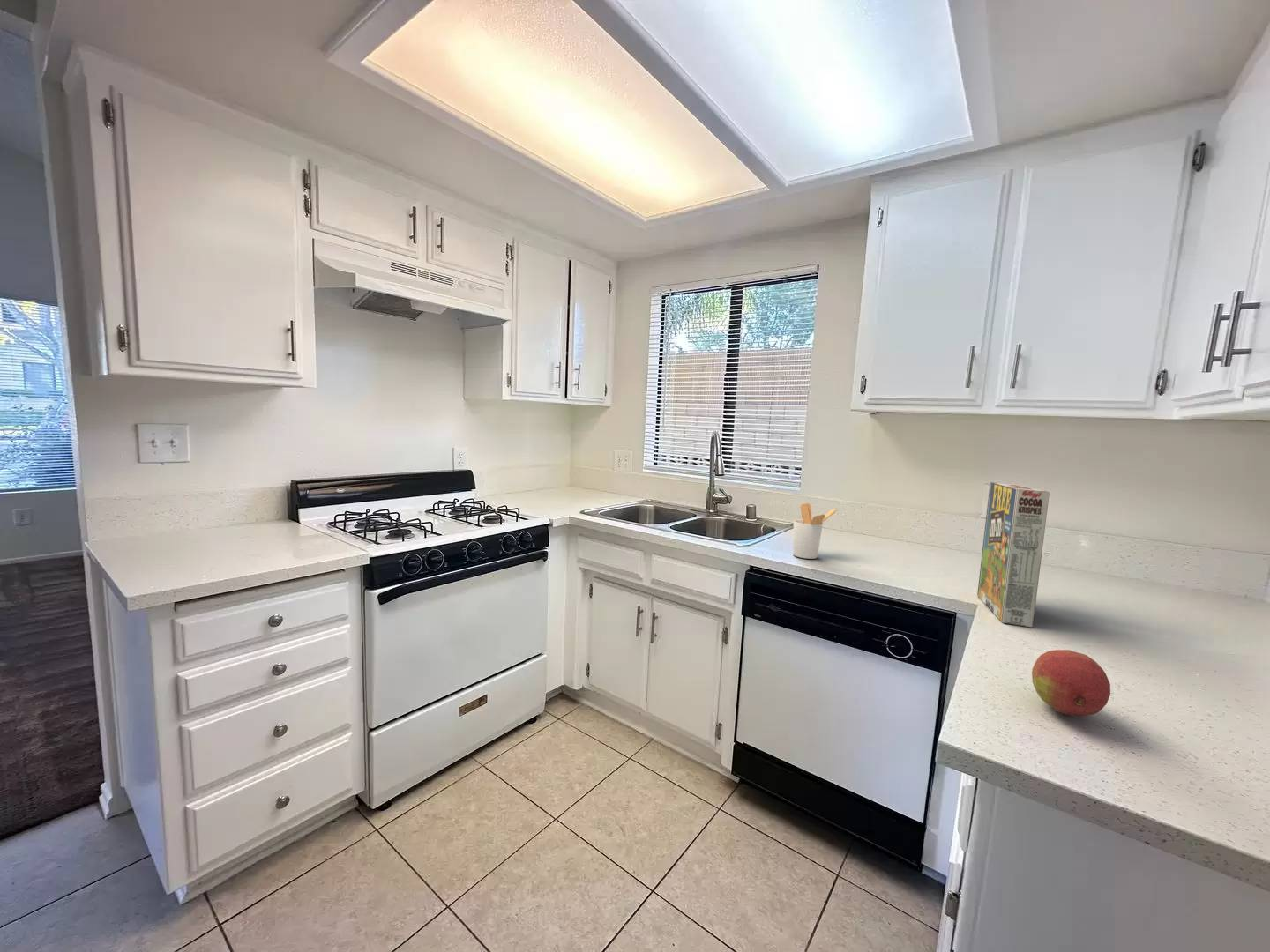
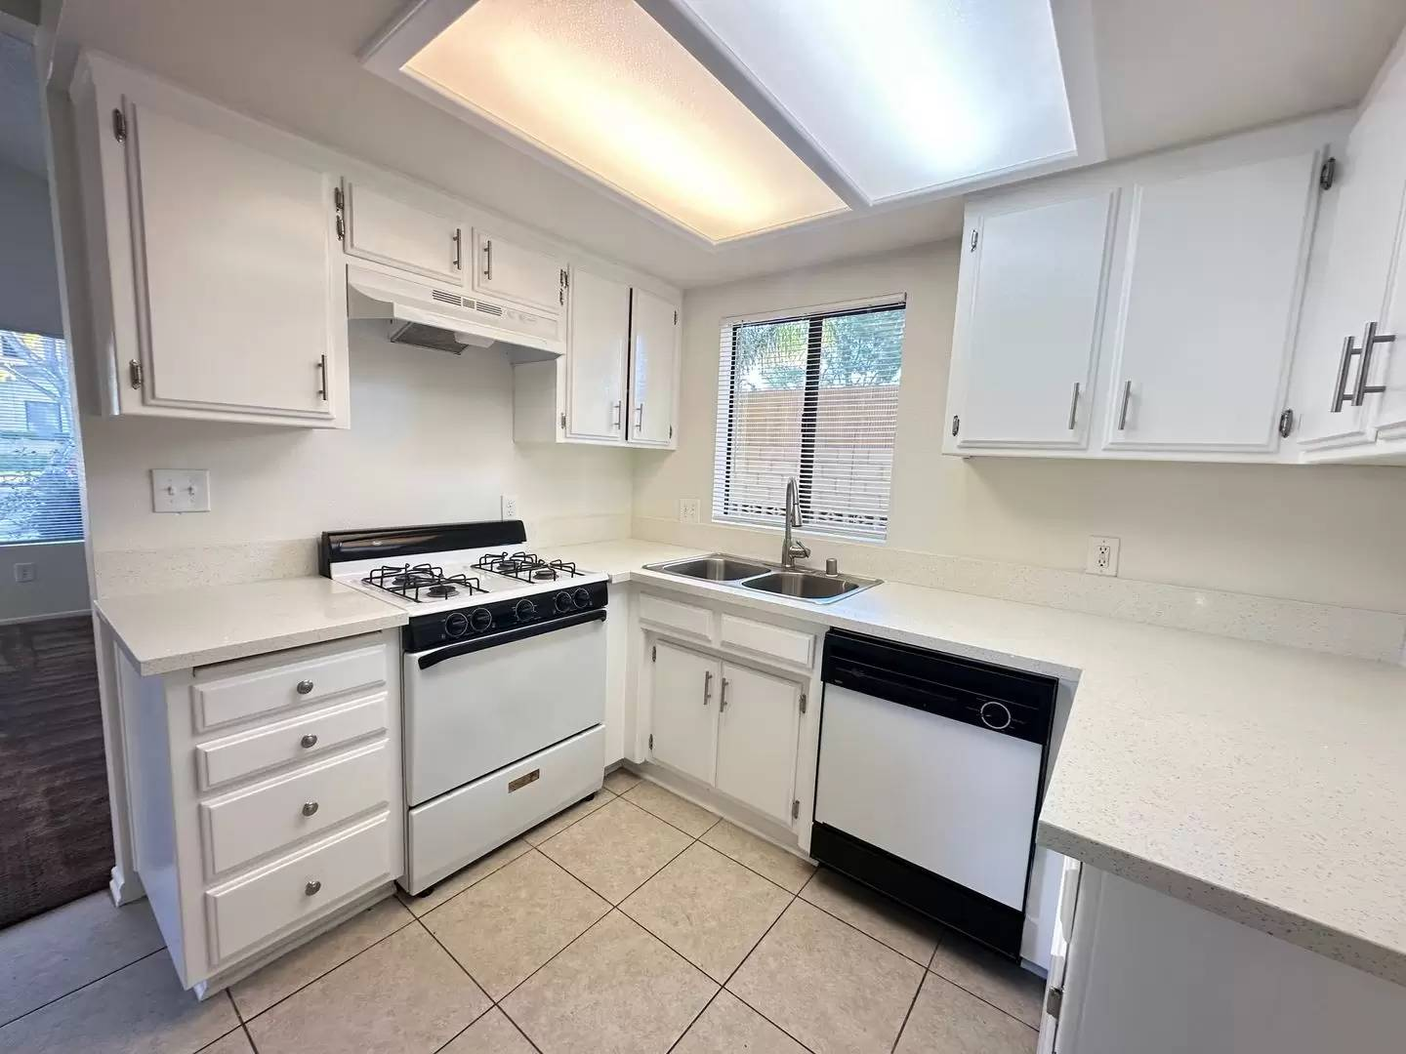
- cereal box [976,481,1050,628]
- fruit [1031,649,1111,718]
- utensil holder [792,502,838,560]
